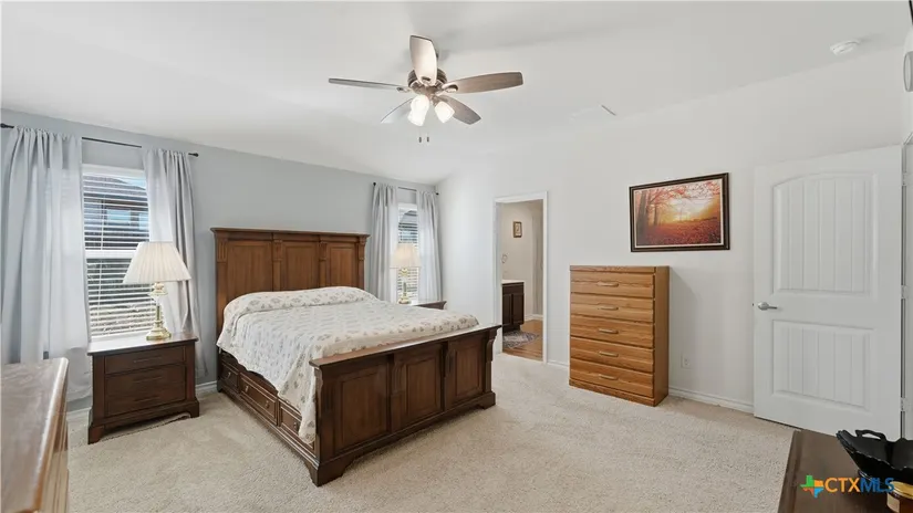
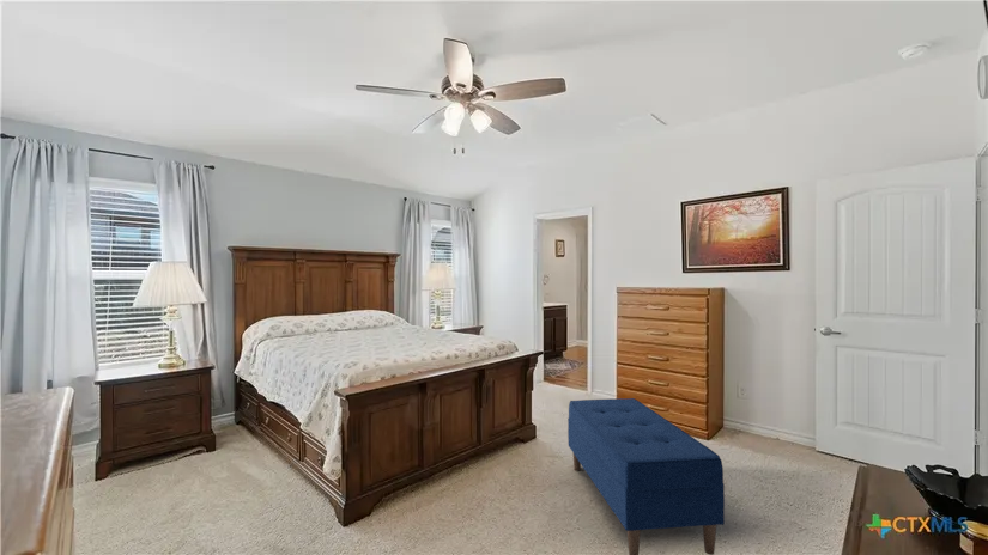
+ bench [566,397,726,555]
